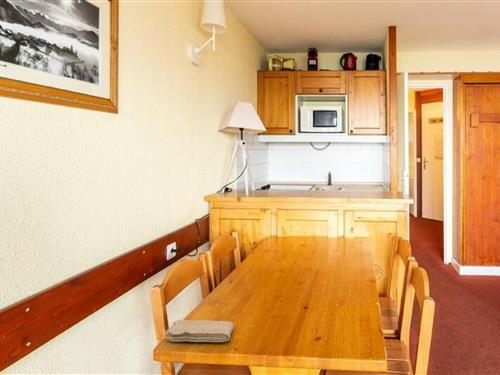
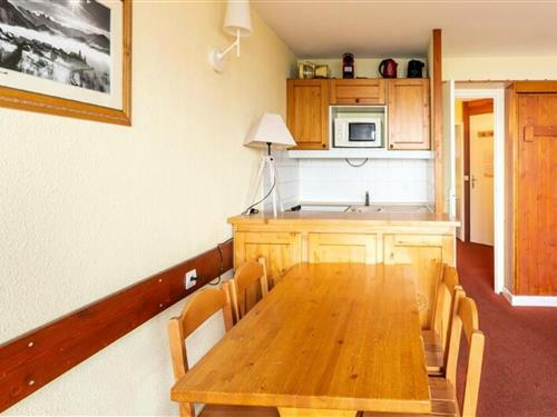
- washcloth [164,319,235,343]
